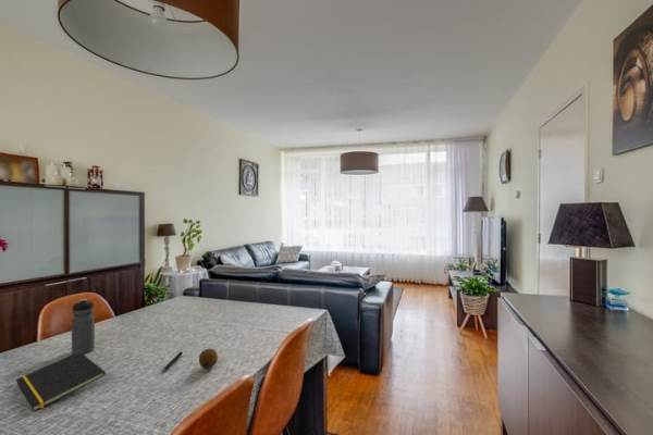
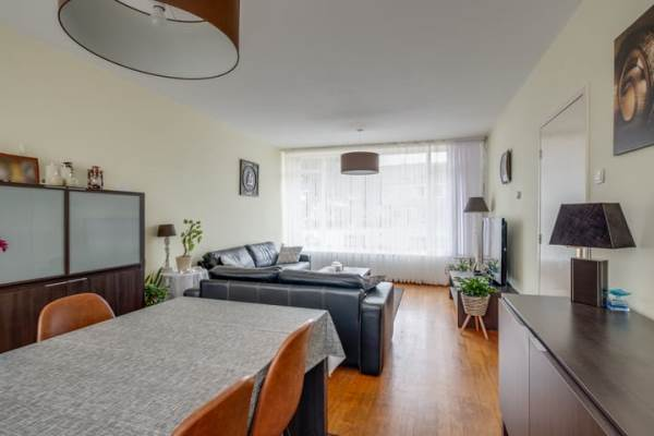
- pen [161,350,184,373]
- water bottle [71,298,96,355]
- fruit [198,348,219,370]
- notepad [15,351,107,412]
